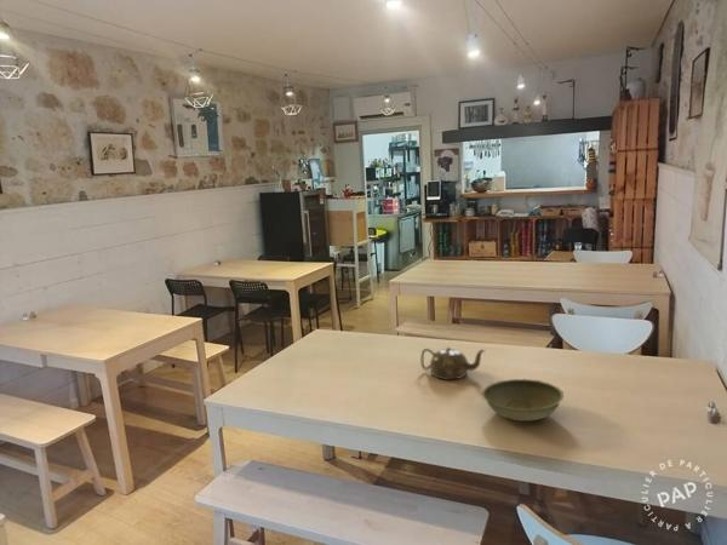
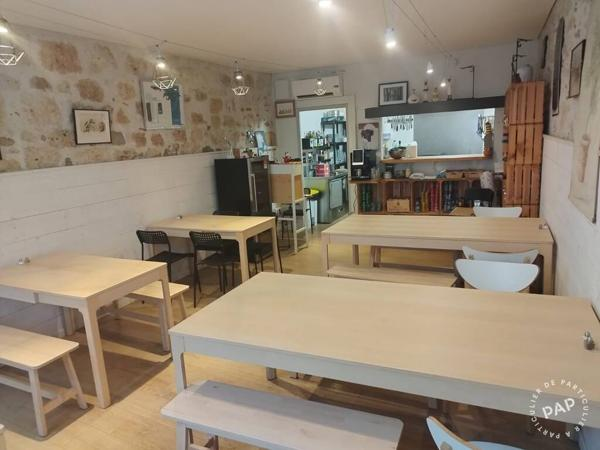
- teapot [419,346,486,380]
- bowl [480,378,565,423]
